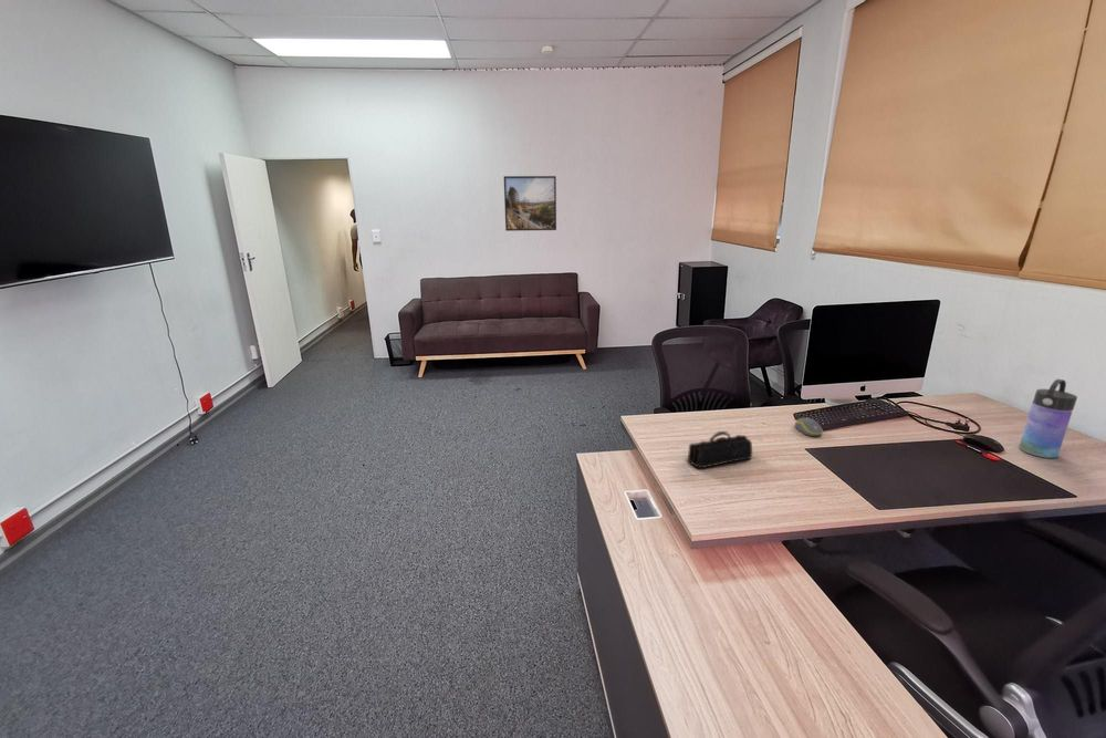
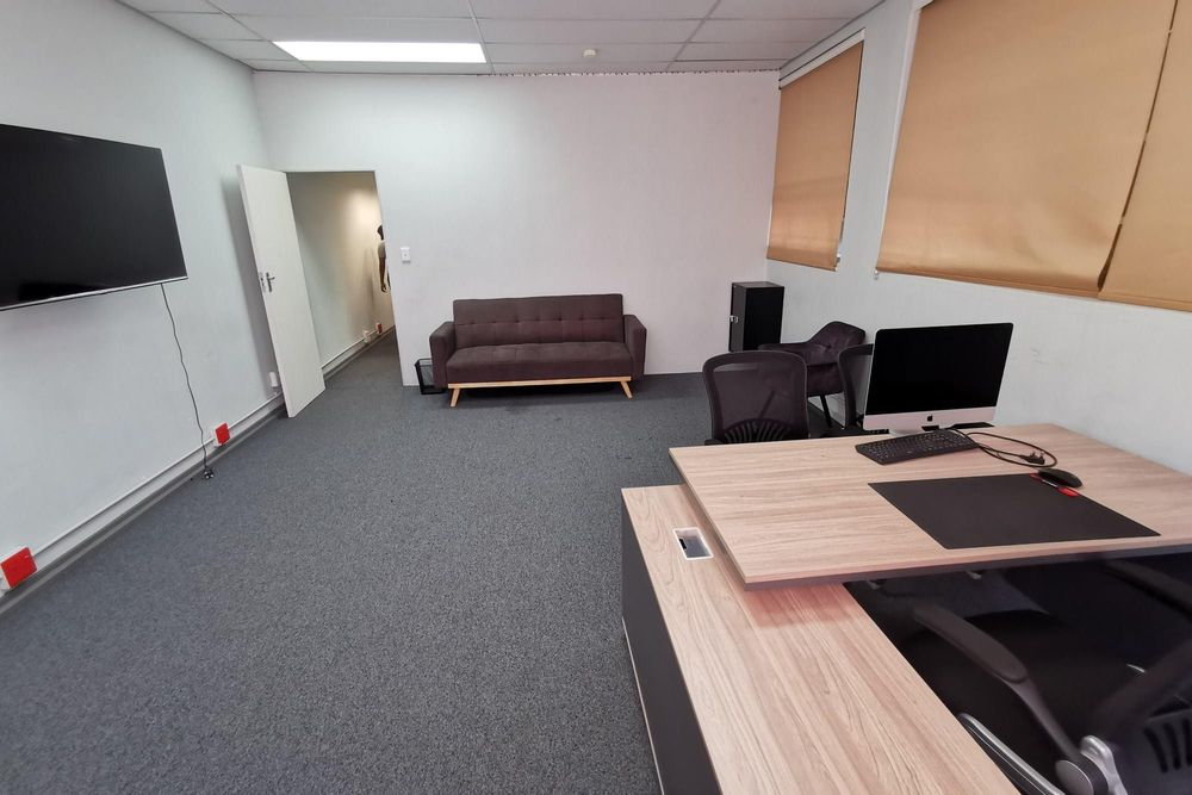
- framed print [503,175,557,232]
- computer mouse [794,417,824,437]
- water bottle [1018,378,1078,459]
- pencil case [687,430,753,469]
